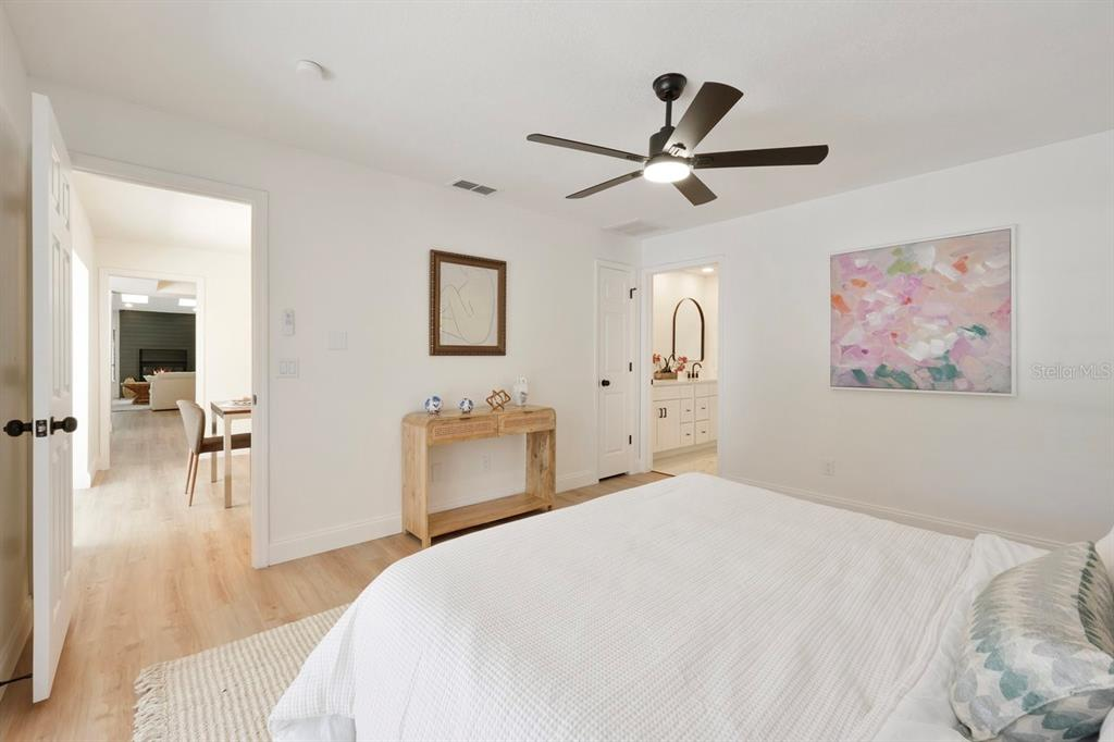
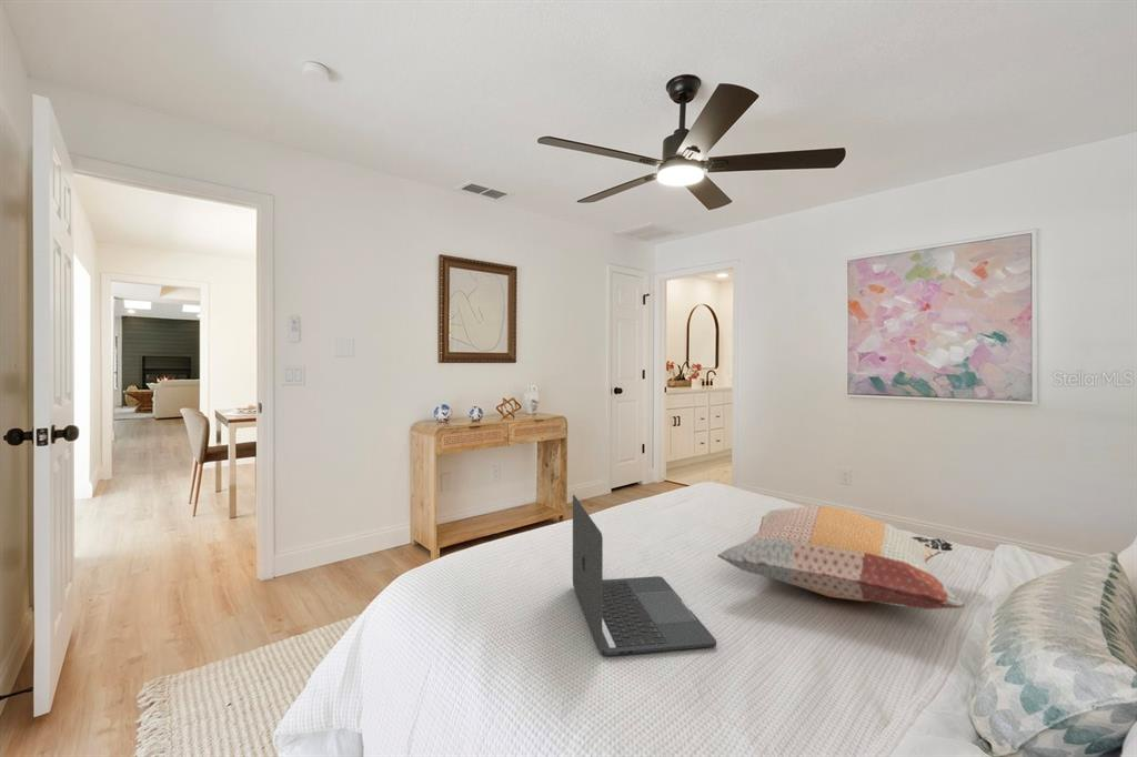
+ decorative pillow [716,504,966,610]
+ laptop [572,494,717,657]
